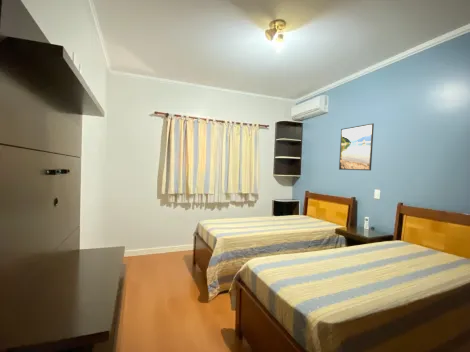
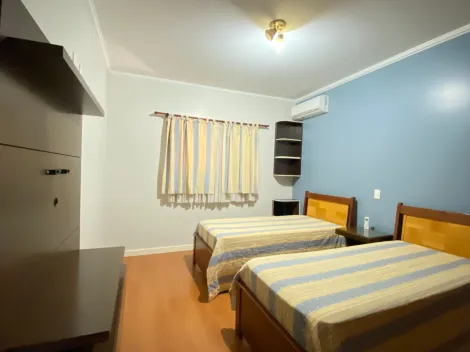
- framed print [338,122,375,171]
